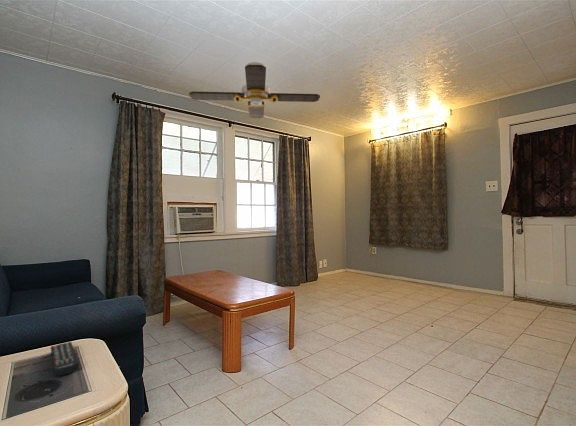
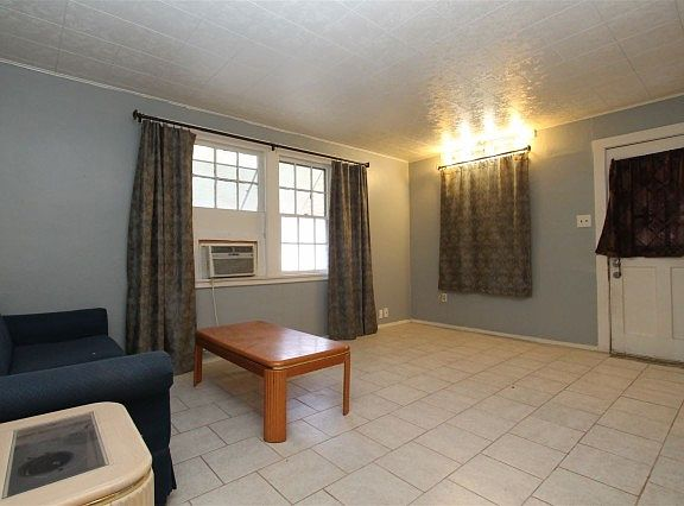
- ceiling fan [188,61,321,119]
- remote control [50,341,79,377]
